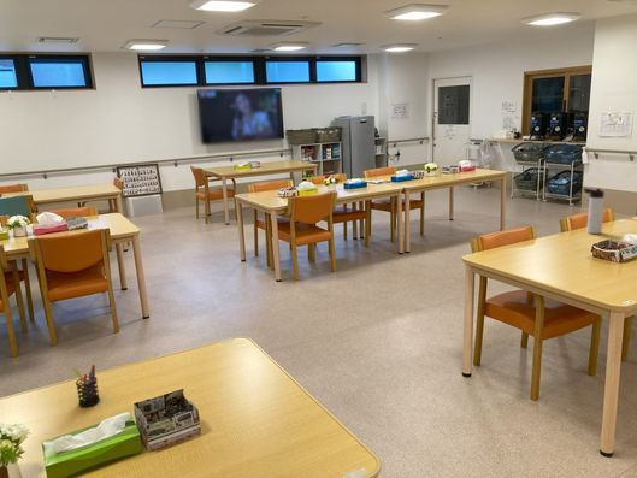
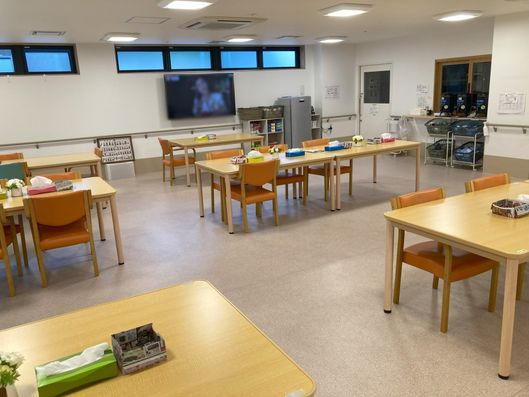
- thermos bottle [582,187,606,235]
- pen holder [71,364,101,408]
